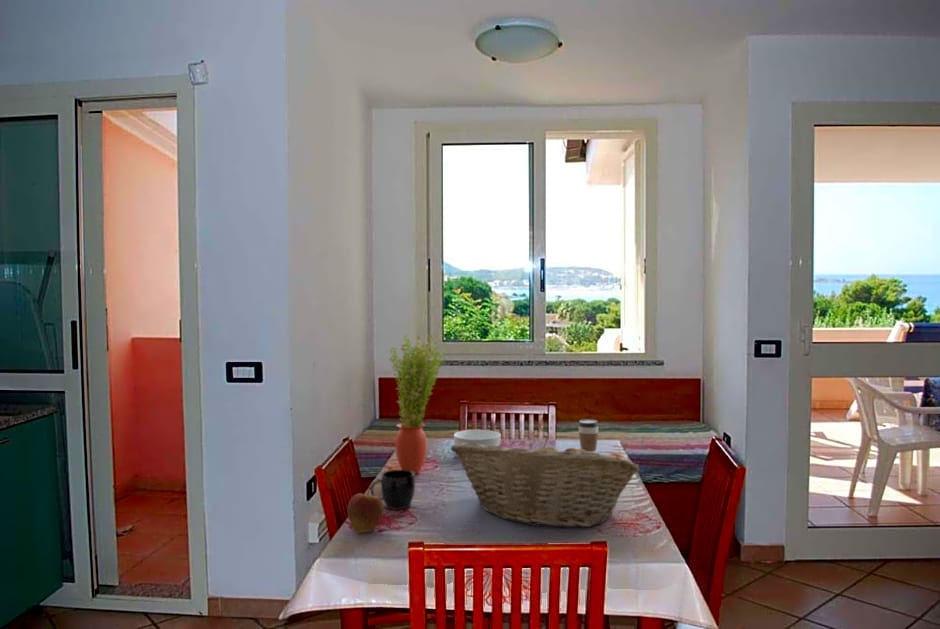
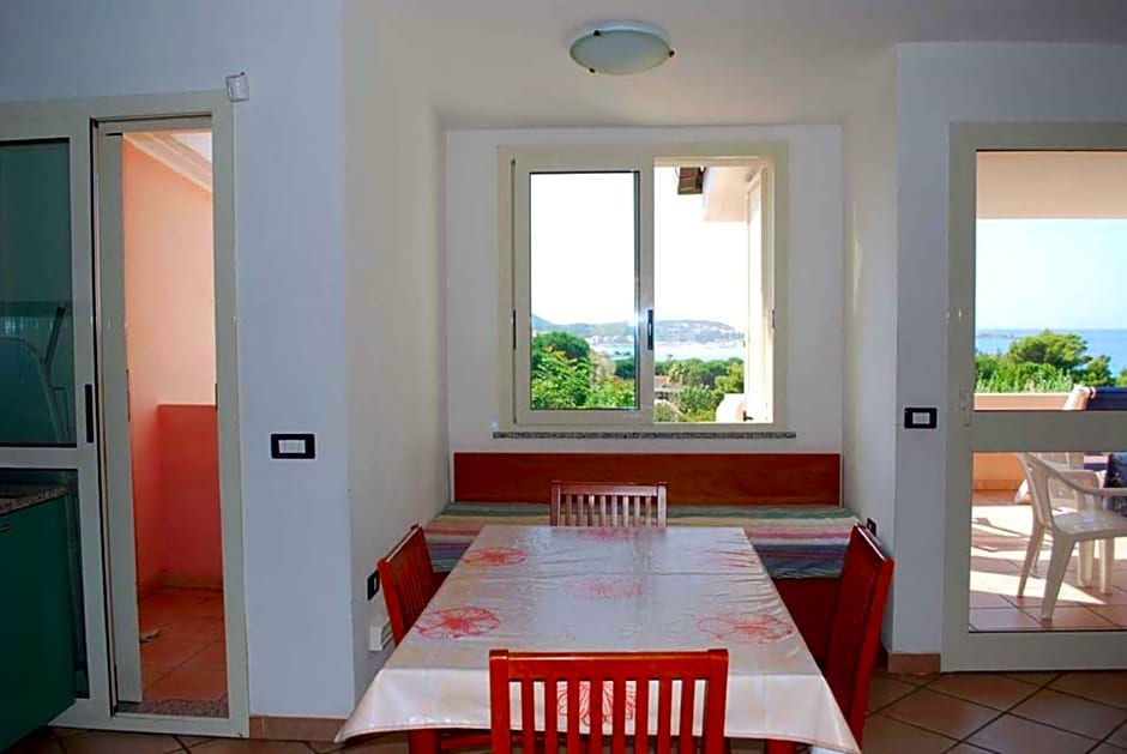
- apple [346,486,384,534]
- potted plant [388,332,448,475]
- fruit basket [450,437,641,528]
- mug [370,469,416,511]
- coffee cup [577,418,600,453]
- cereal bowl [453,429,502,447]
